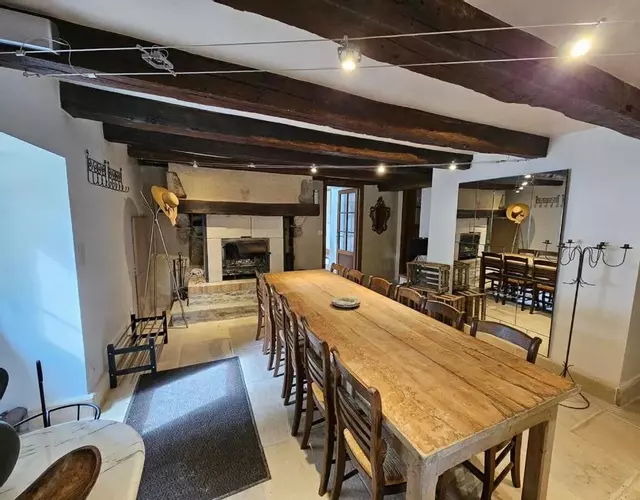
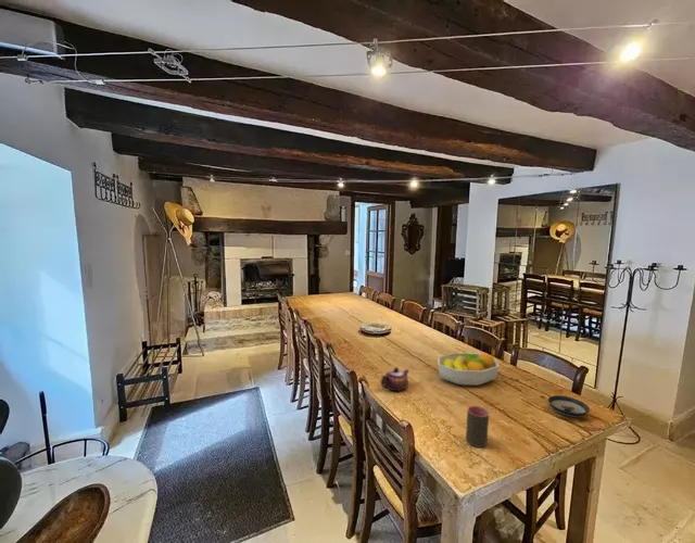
+ cup [465,405,490,449]
+ fruit bowl [437,352,500,387]
+ saucer [547,394,591,418]
+ teapot [380,366,410,392]
